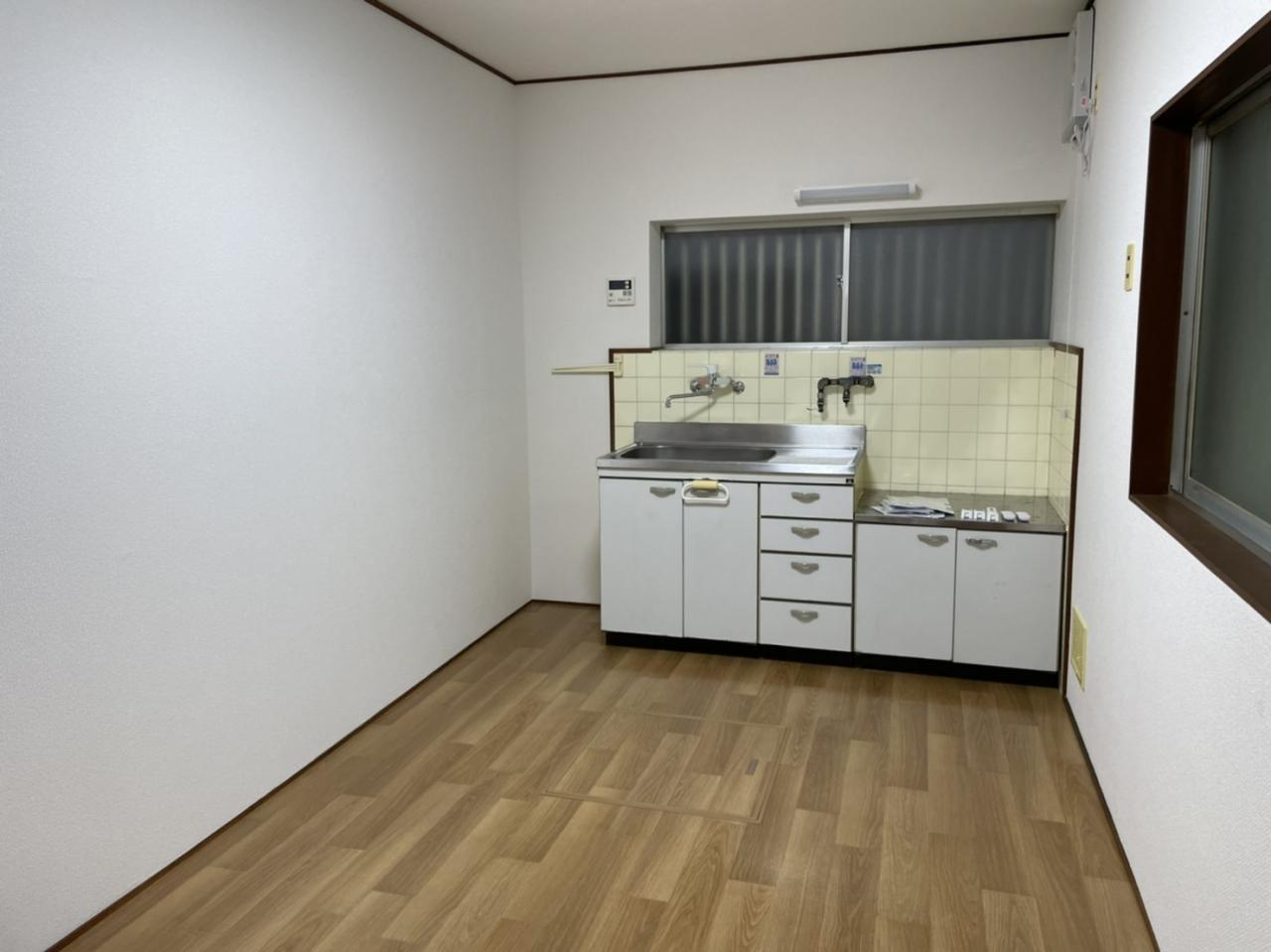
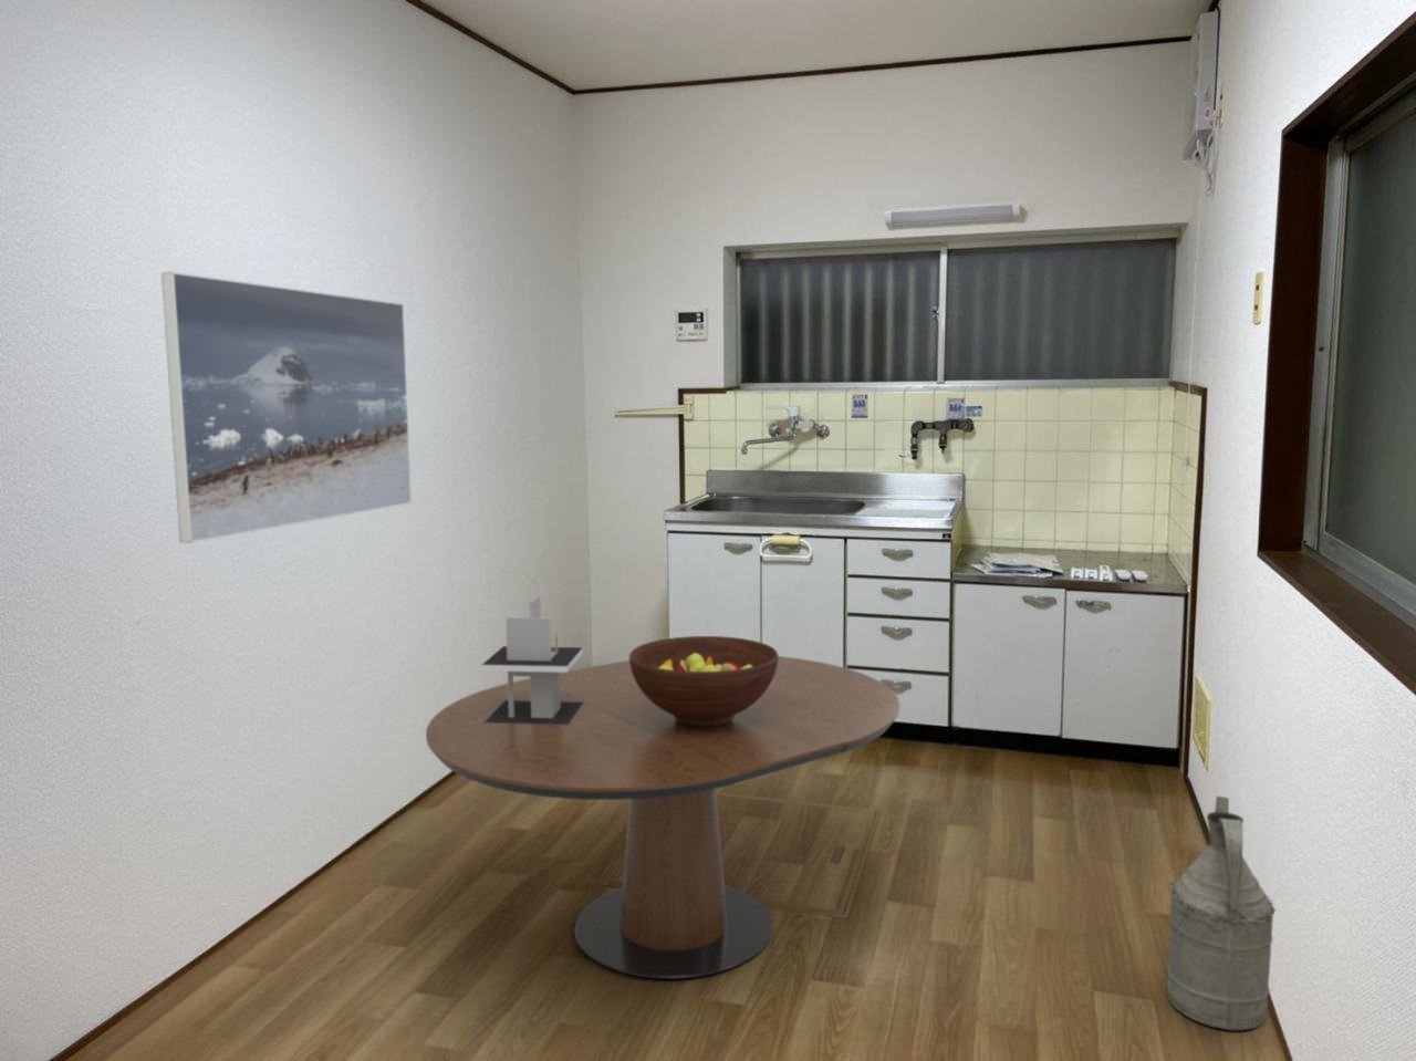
+ dining table [424,655,900,981]
+ napkin holder [480,594,584,724]
+ watering can [1166,796,1277,1031]
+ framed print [160,271,412,544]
+ fruit bowl [628,635,780,727]
